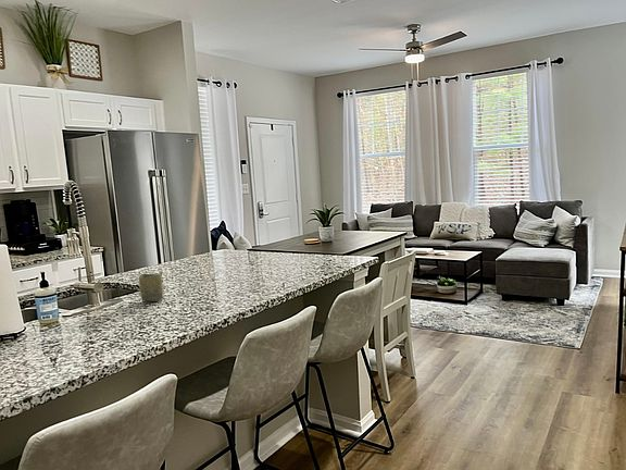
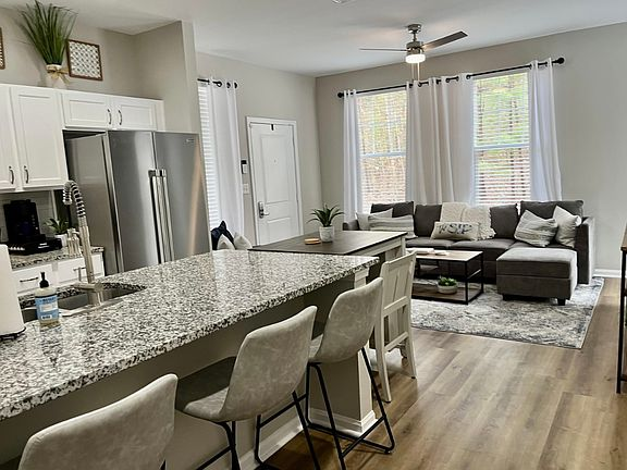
- cup [138,273,164,302]
